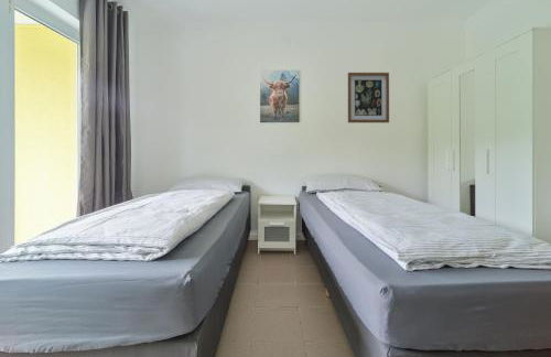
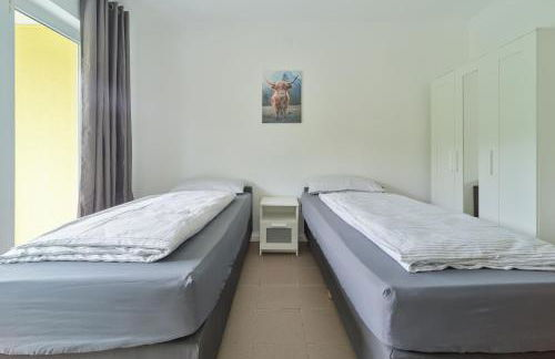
- wall art [347,72,390,123]
